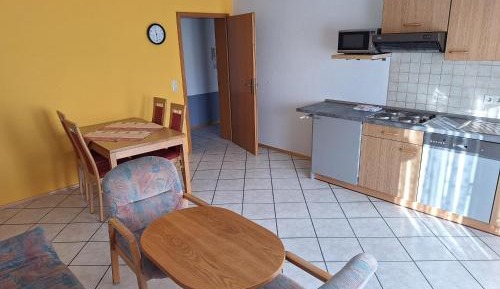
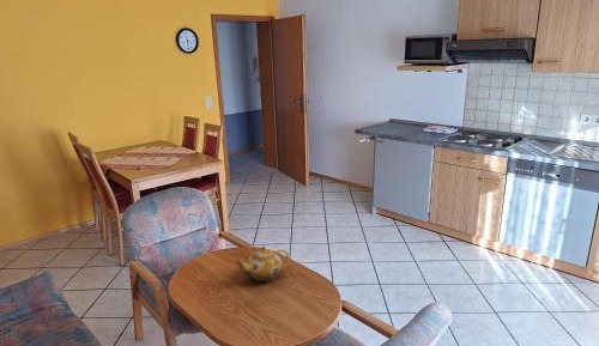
+ teapot [235,245,290,283]
